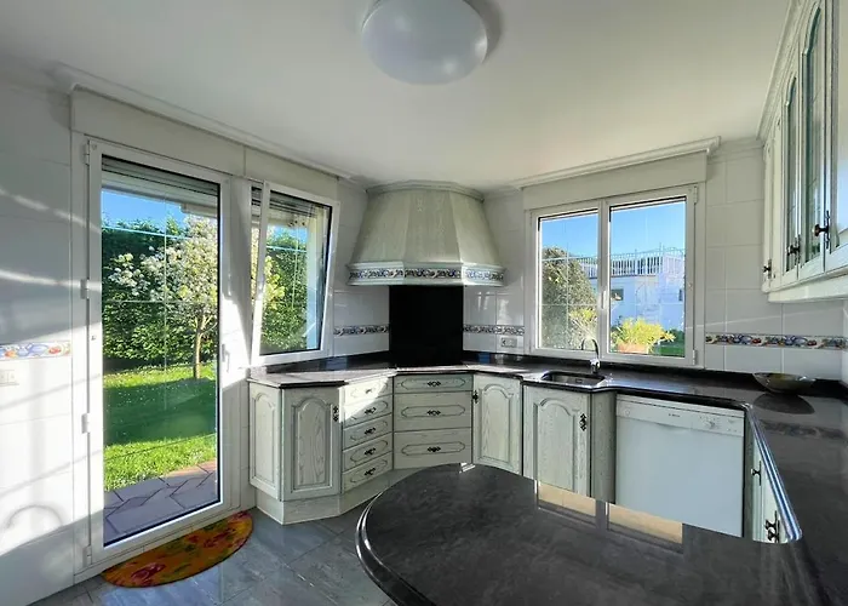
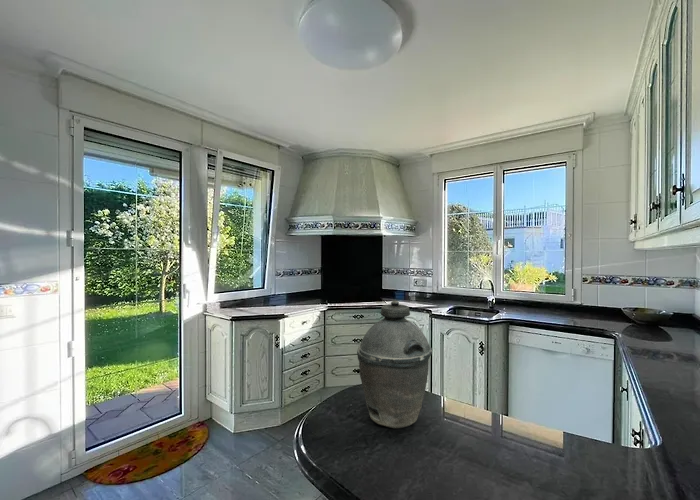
+ kettle [356,300,433,429]
